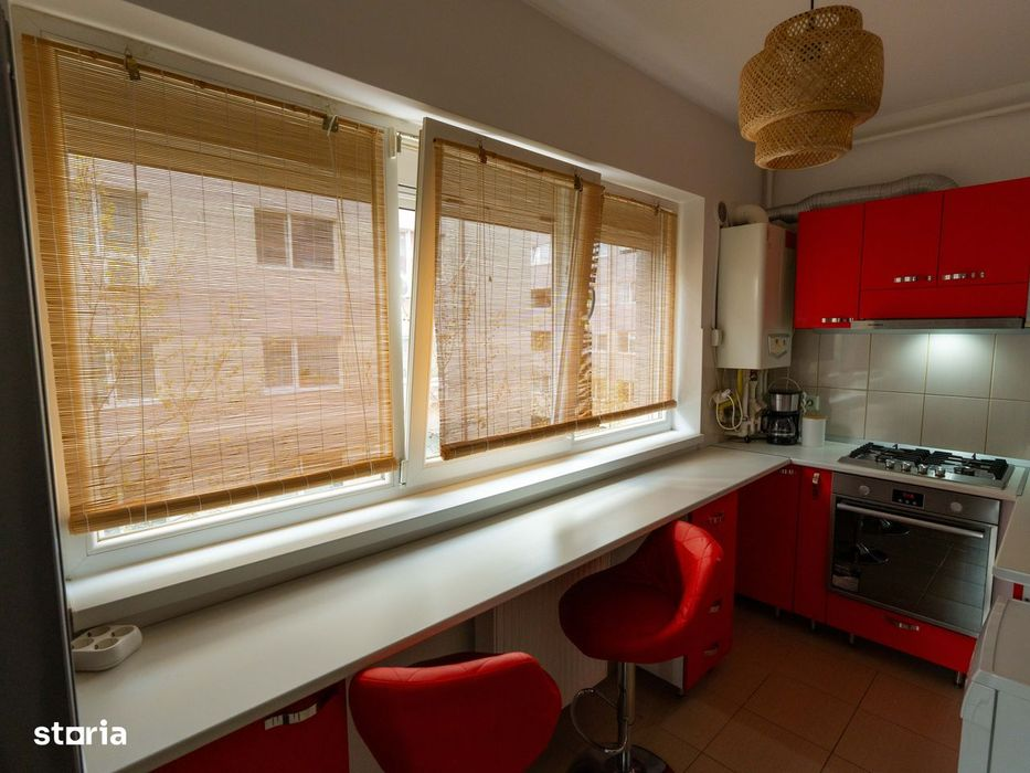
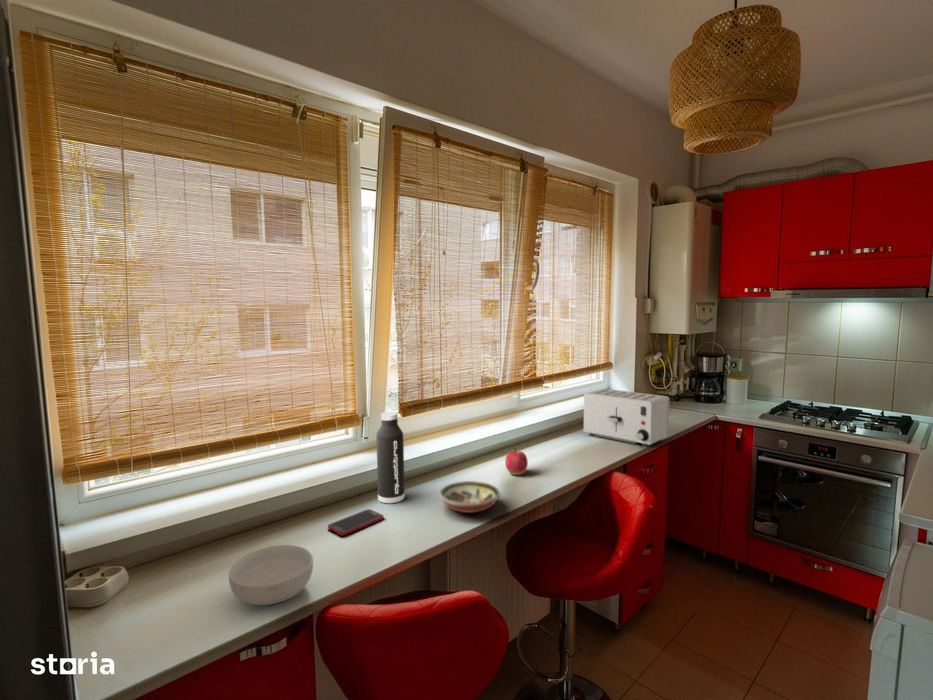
+ cereal bowl [228,544,314,606]
+ decorative bowl [437,480,501,514]
+ toaster [583,388,670,447]
+ apple [504,447,529,476]
+ cell phone [327,508,385,537]
+ water bottle [375,411,406,504]
